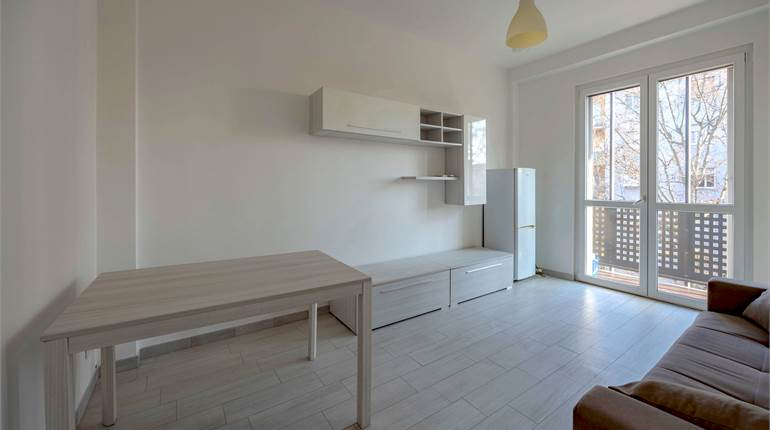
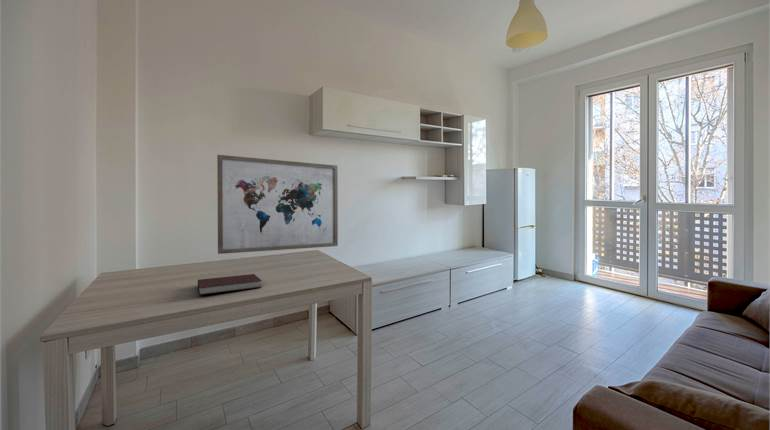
+ wall art [216,154,339,255]
+ notebook [197,273,263,296]
